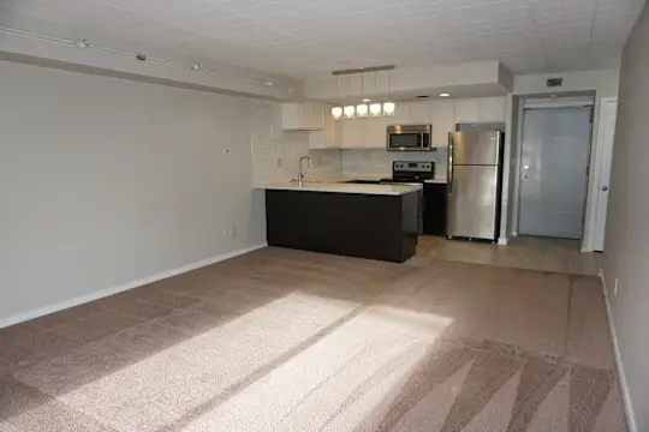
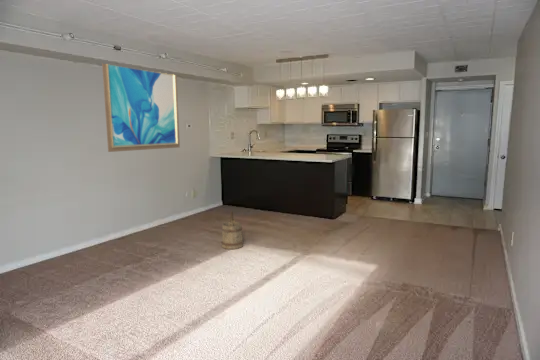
+ bucket [220,210,244,250]
+ wall art [101,62,181,153]
